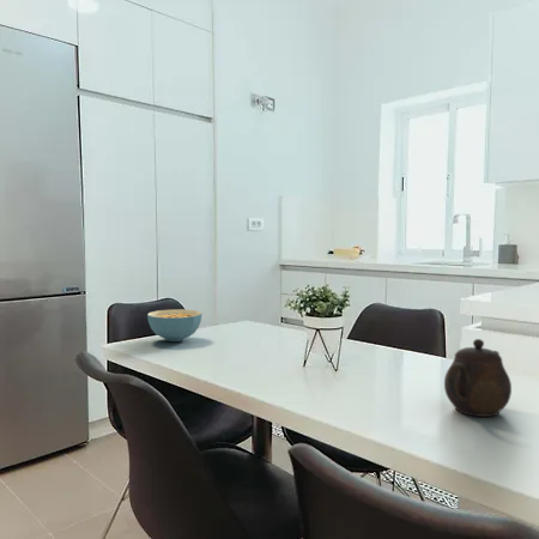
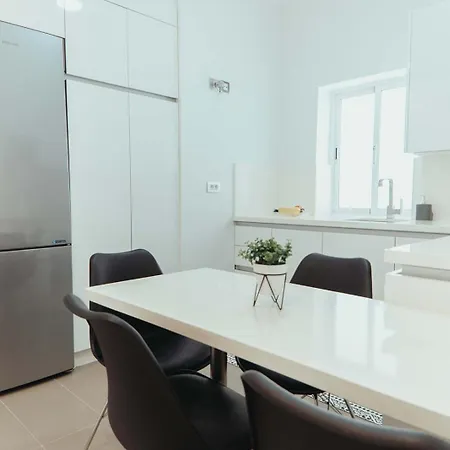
- teapot [443,338,513,418]
- cereal bowl [146,308,204,343]
